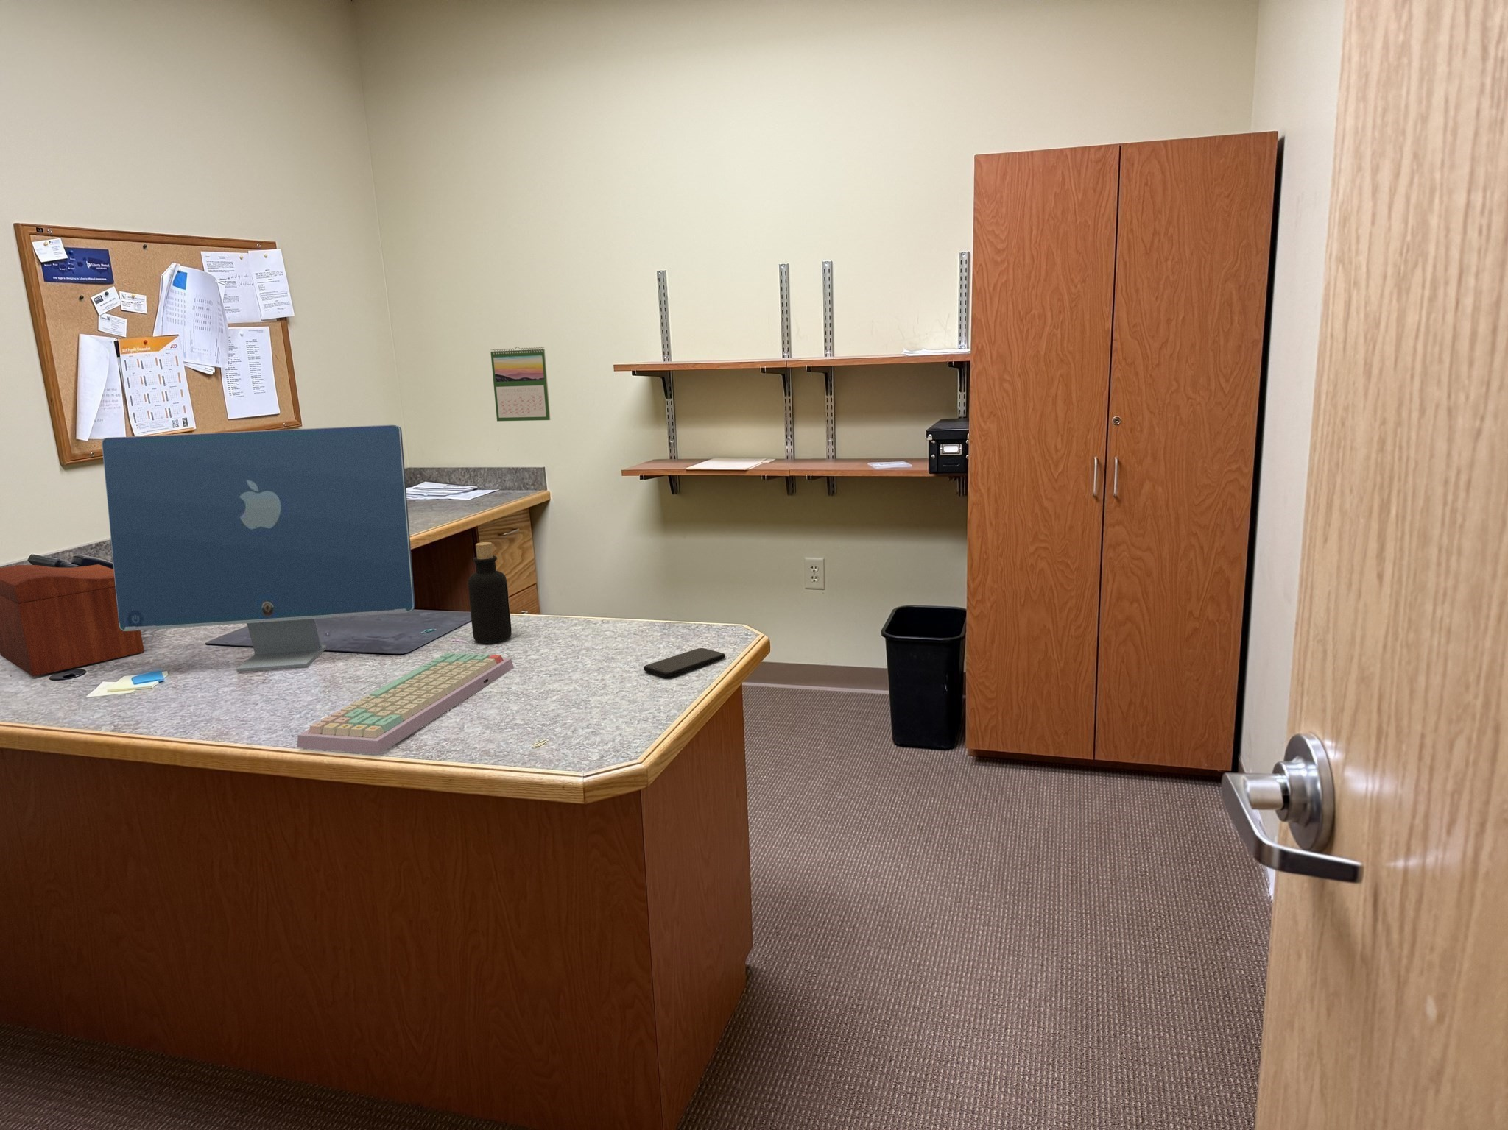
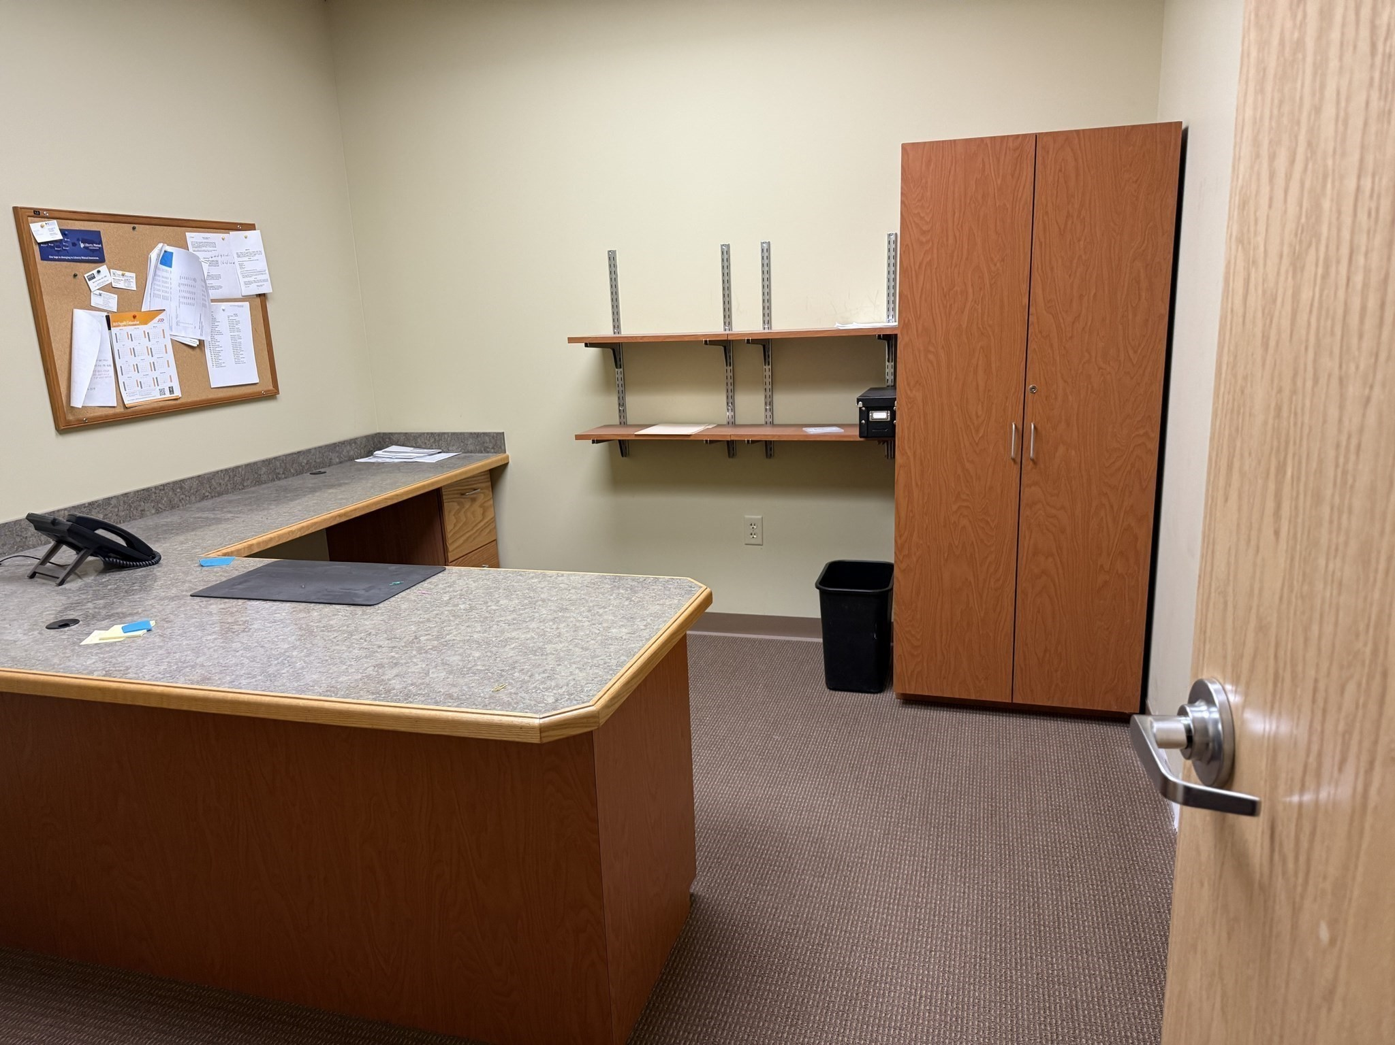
- computer monitor [101,425,416,672]
- calendar [489,347,551,423]
- bottle [467,541,513,643]
- sewing box [0,564,145,678]
- keyboard [296,652,514,755]
- smartphone [642,647,726,678]
